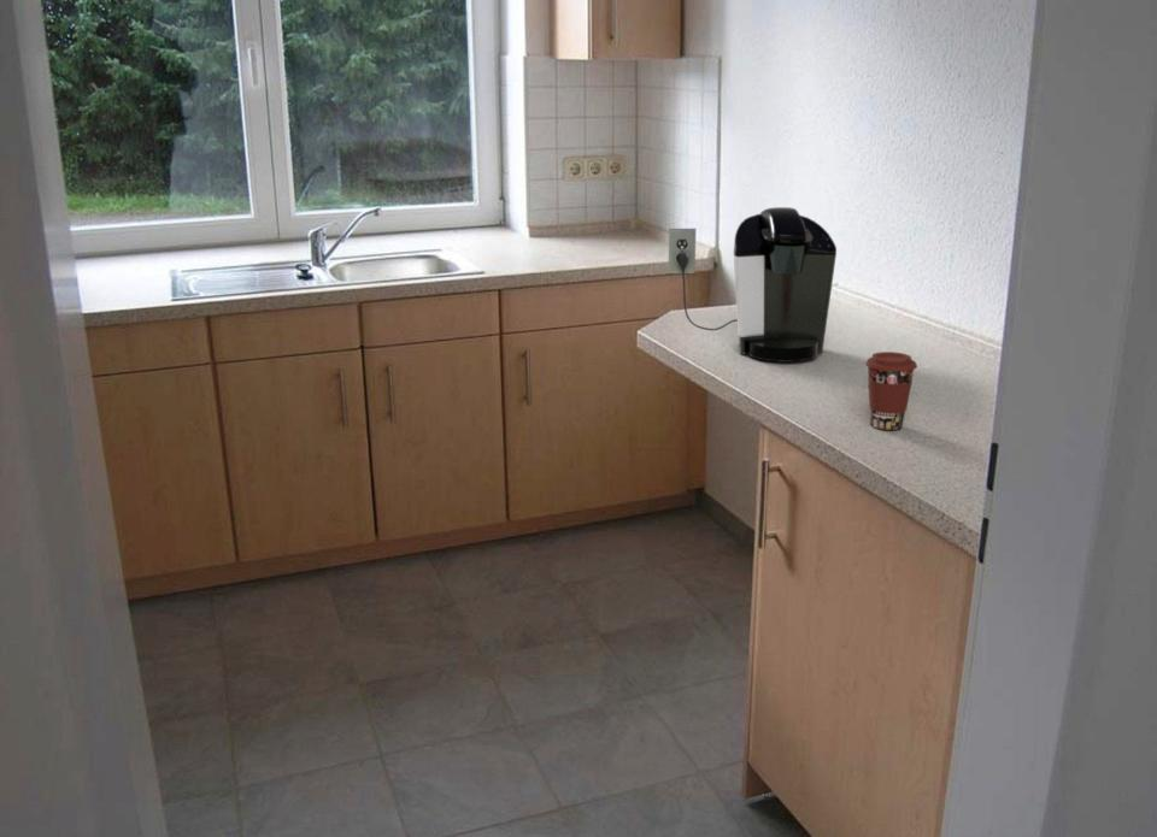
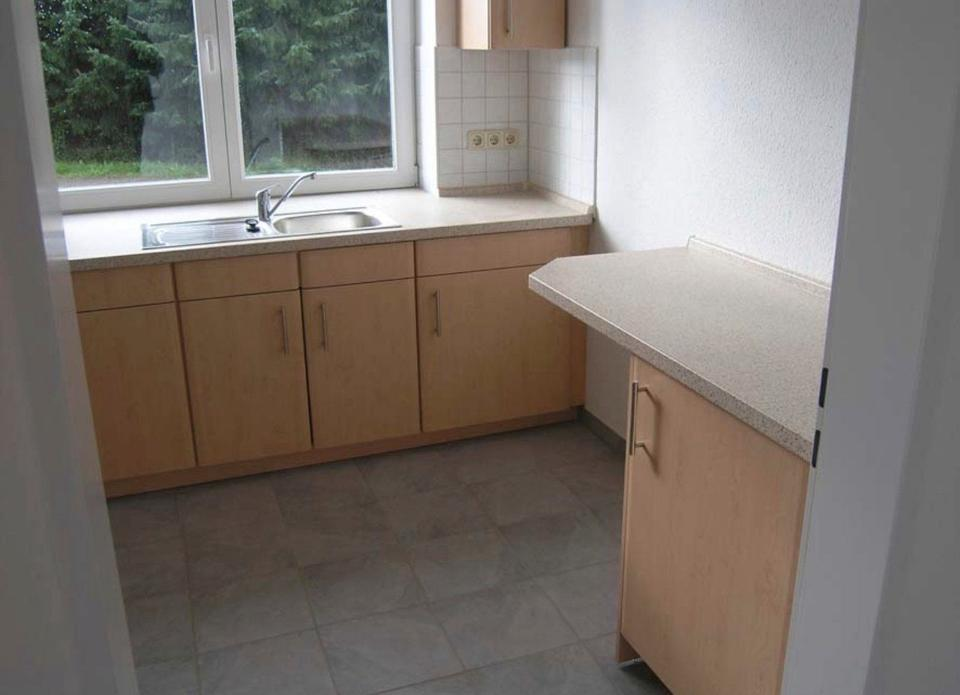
- coffee maker [668,206,838,362]
- coffee cup [864,350,918,431]
